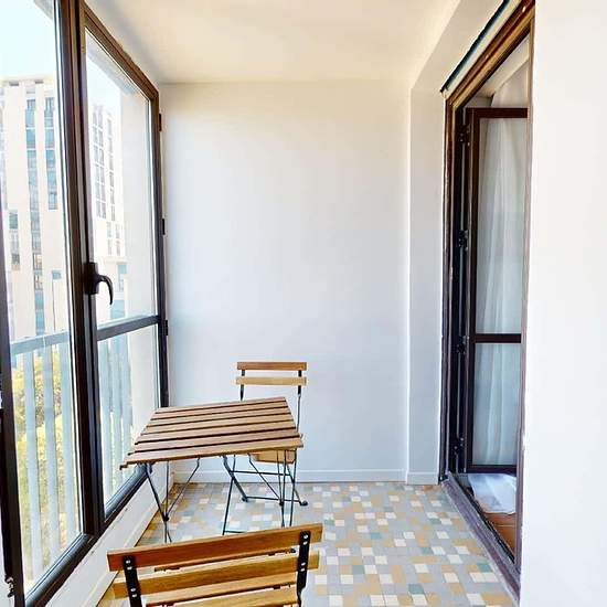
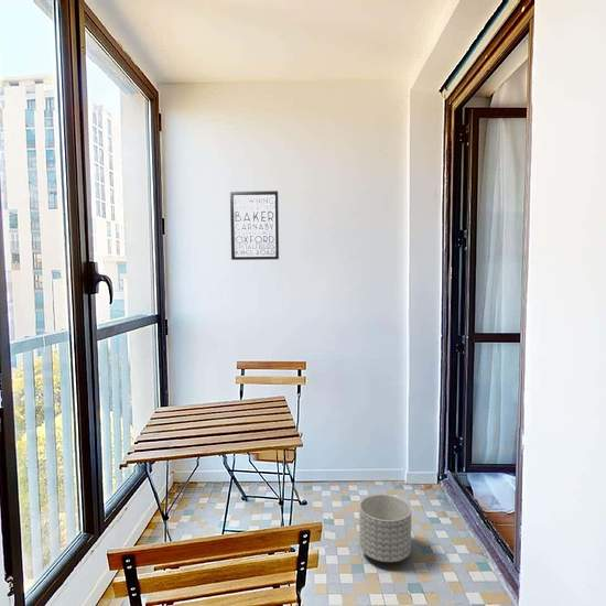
+ planter [358,494,412,563]
+ wall art [229,190,280,261]
